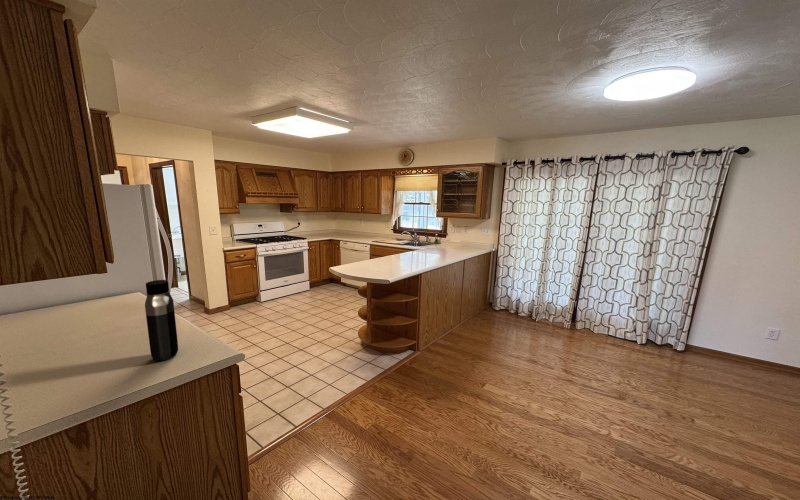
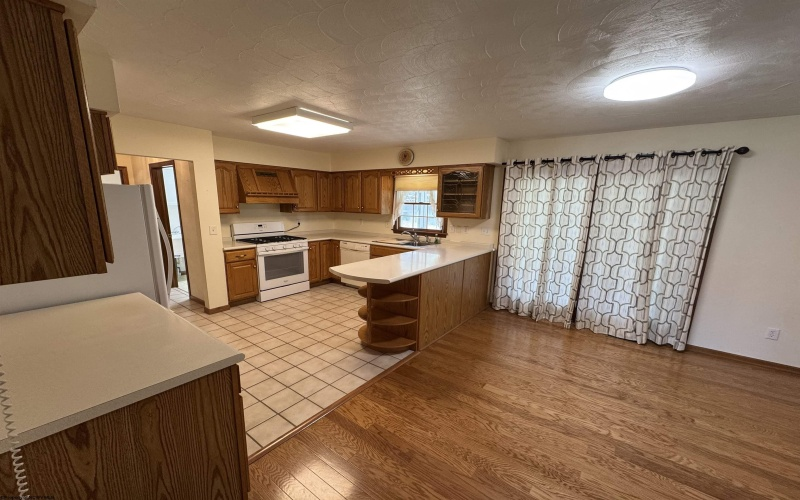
- water bottle [144,279,179,362]
